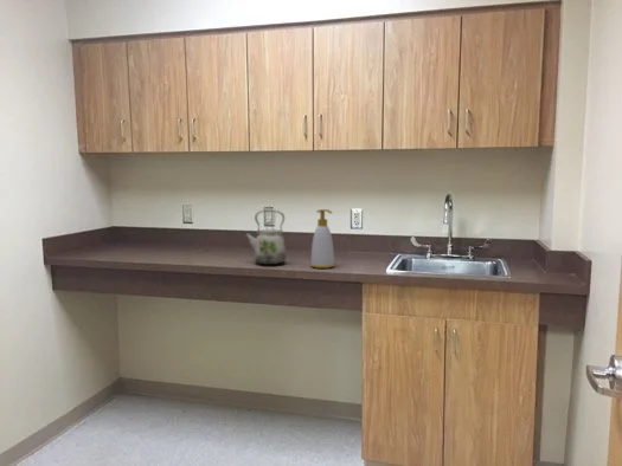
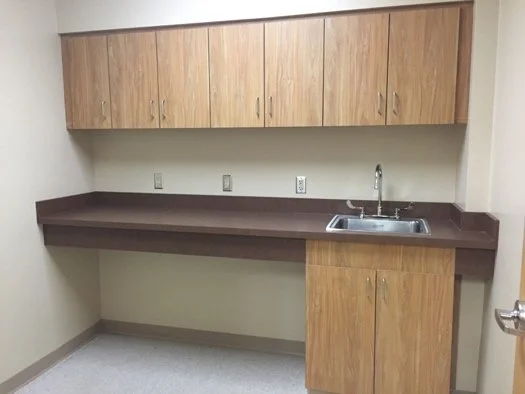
- kettle [243,209,287,266]
- soap bottle [309,208,335,270]
